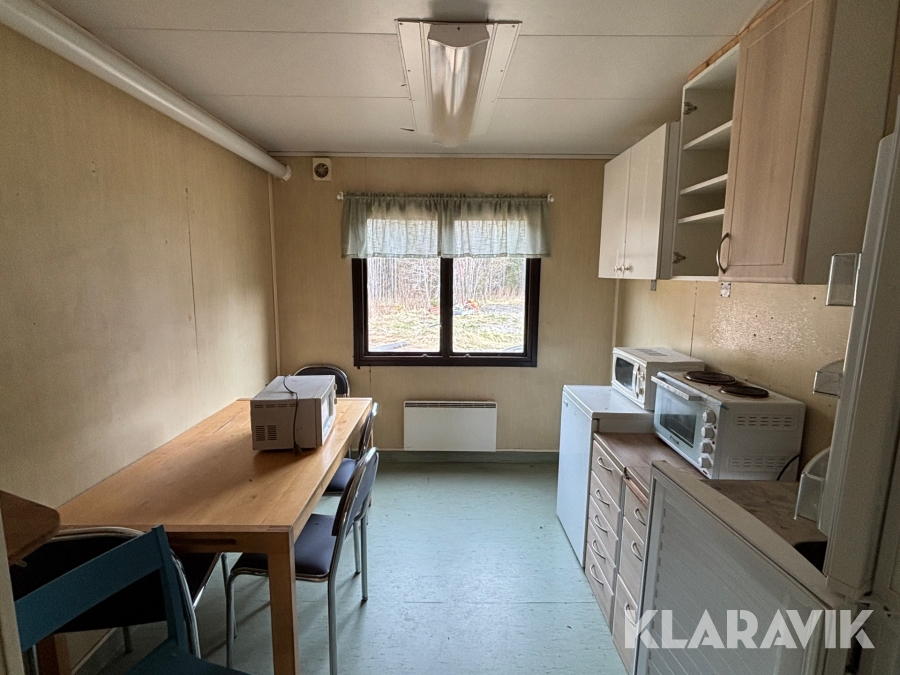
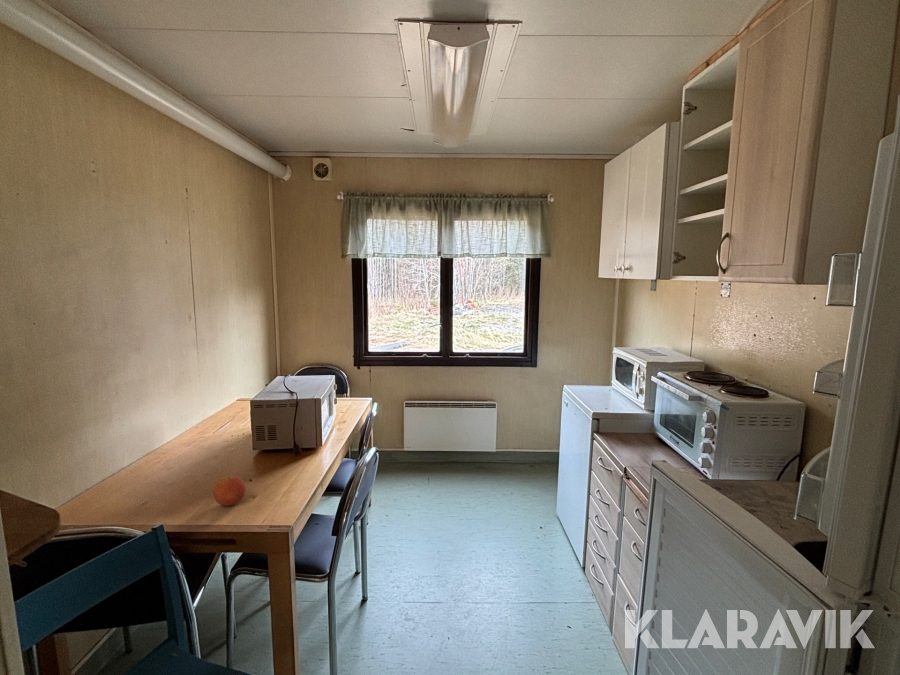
+ fruit [212,475,247,507]
